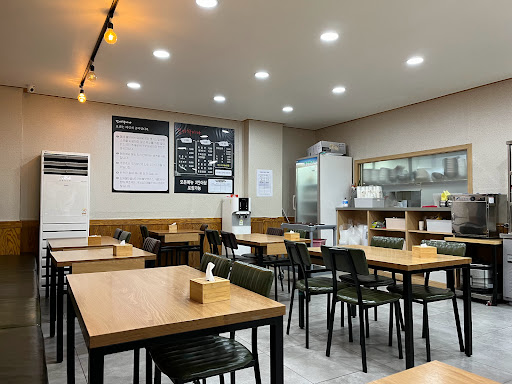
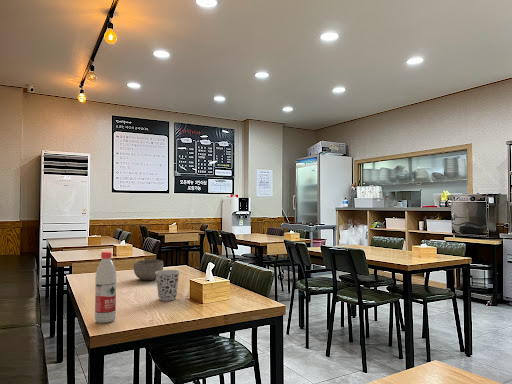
+ bowl [133,259,164,281]
+ cup [155,269,181,302]
+ water bottle [94,250,117,324]
